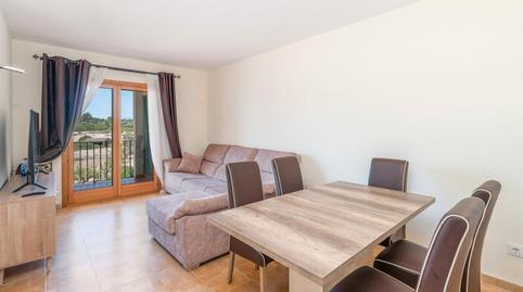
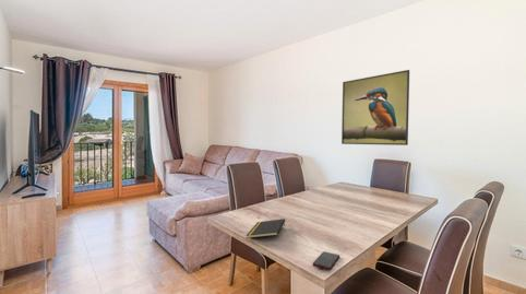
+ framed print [340,69,410,146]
+ notepad [246,217,286,239]
+ smartphone [312,250,340,271]
